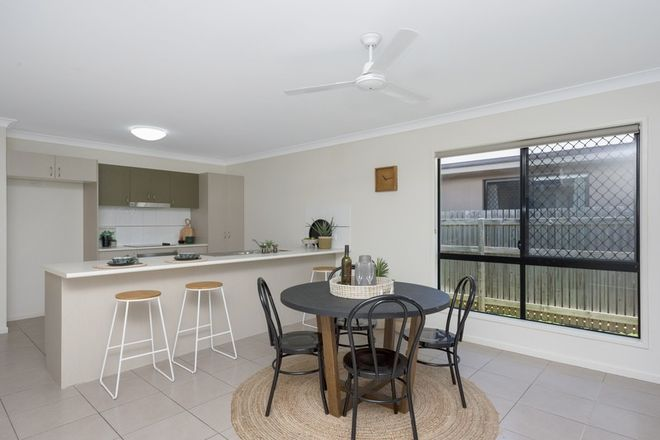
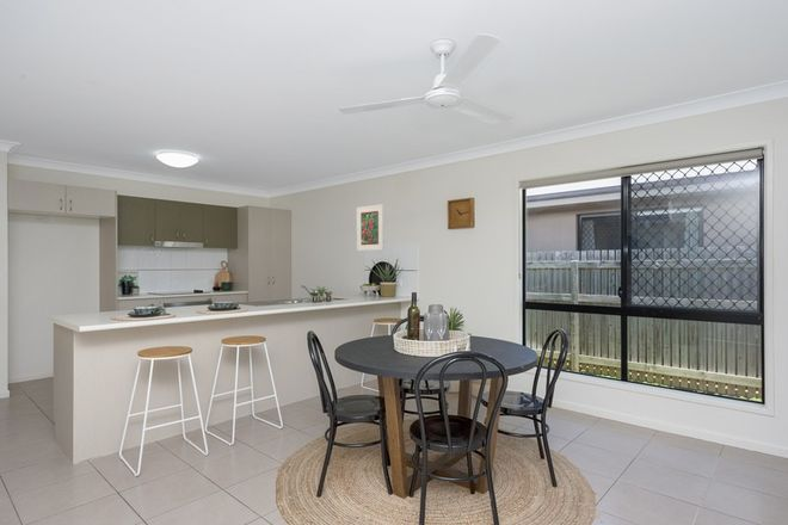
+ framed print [356,203,386,252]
